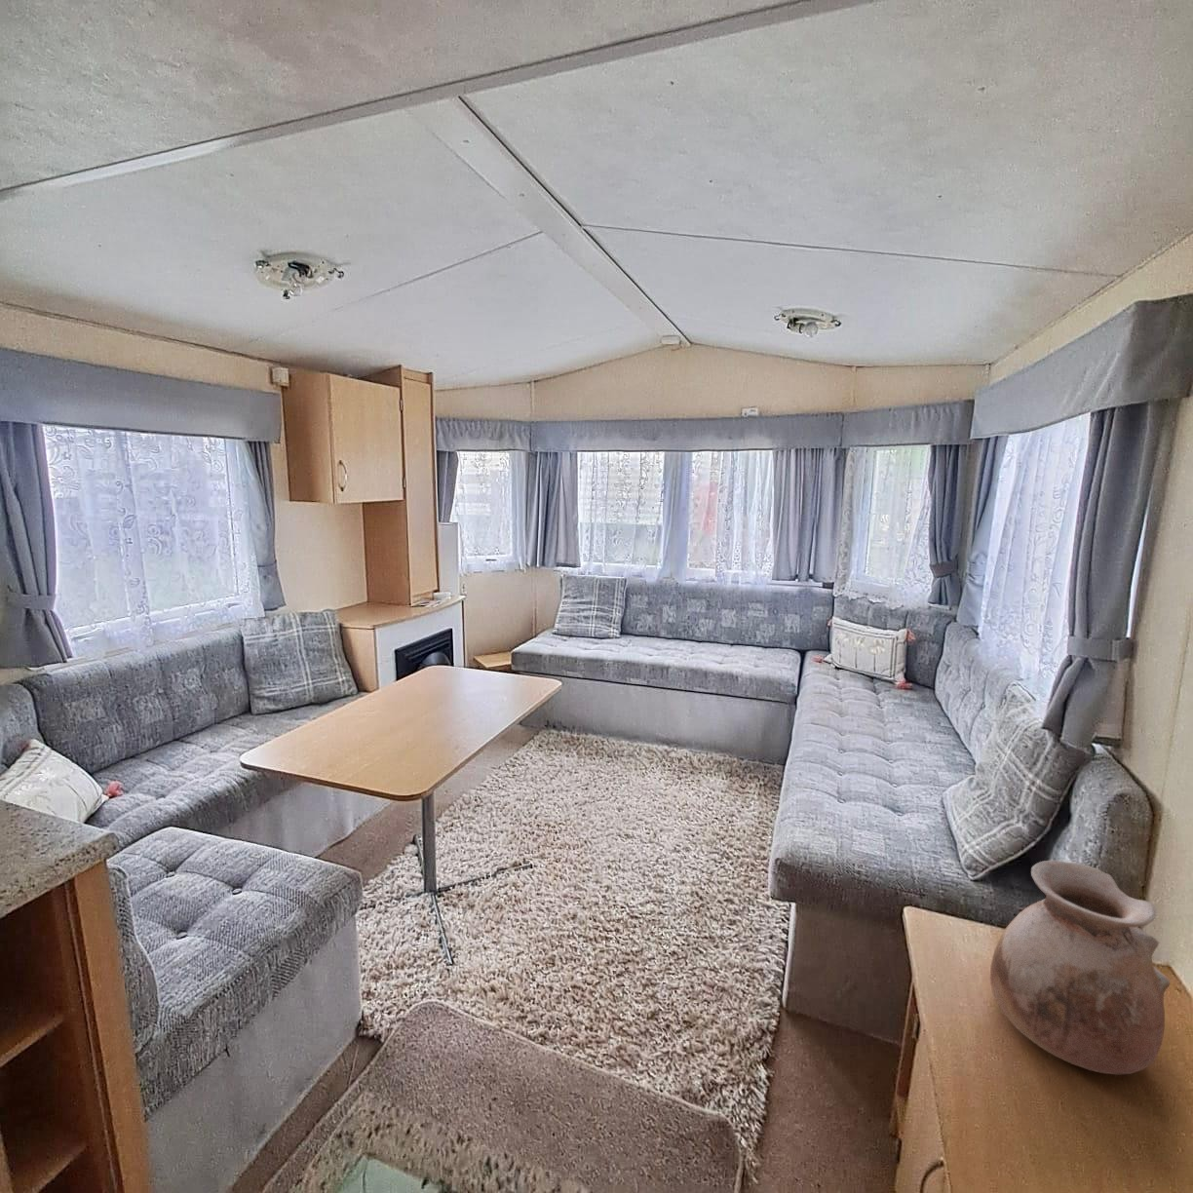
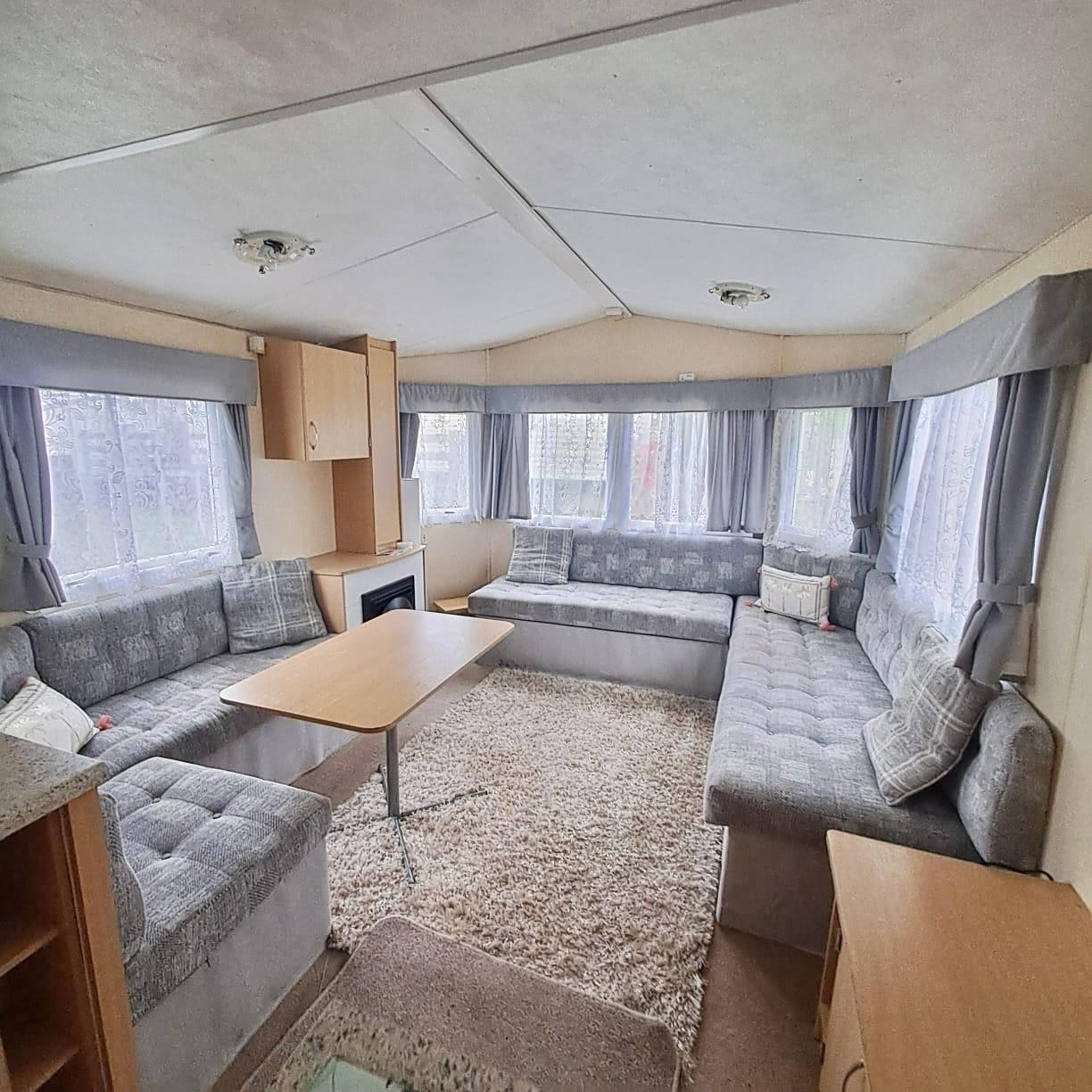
- vase [990,860,1171,1075]
